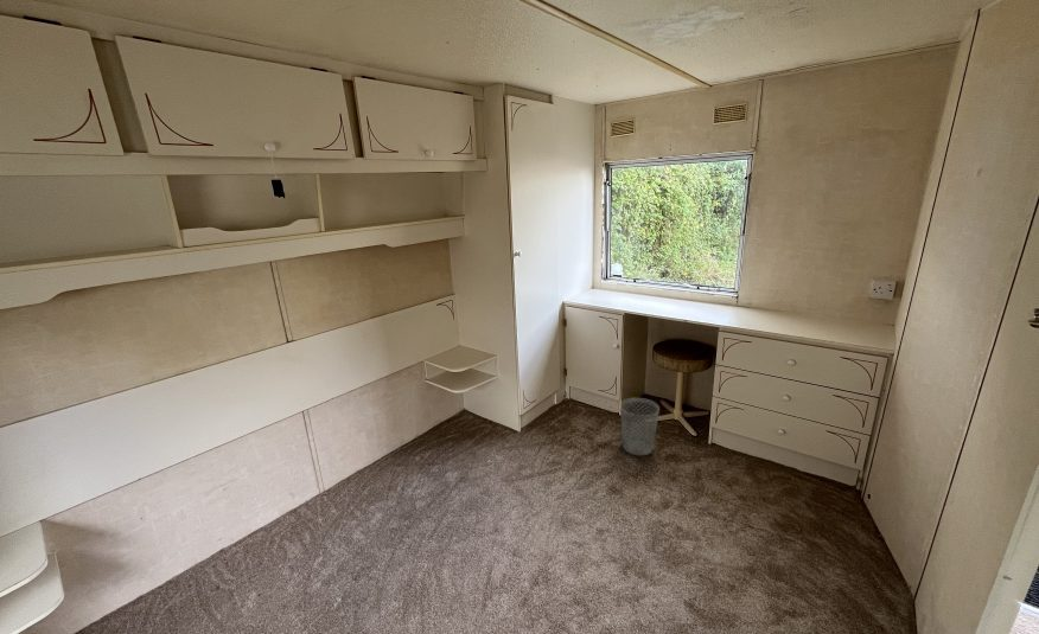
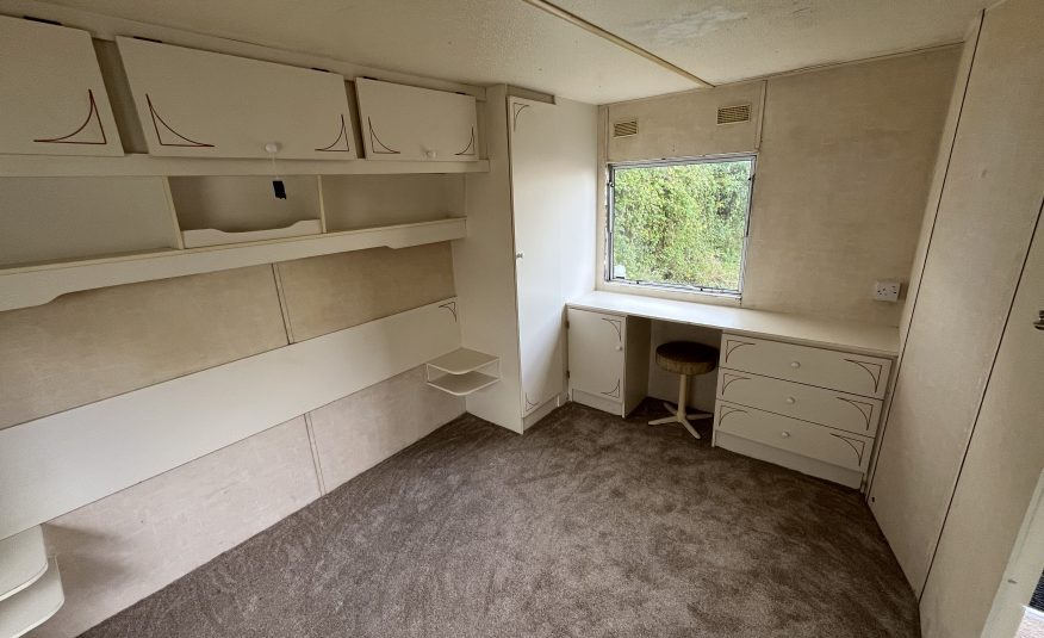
- wastebasket [619,397,661,456]
